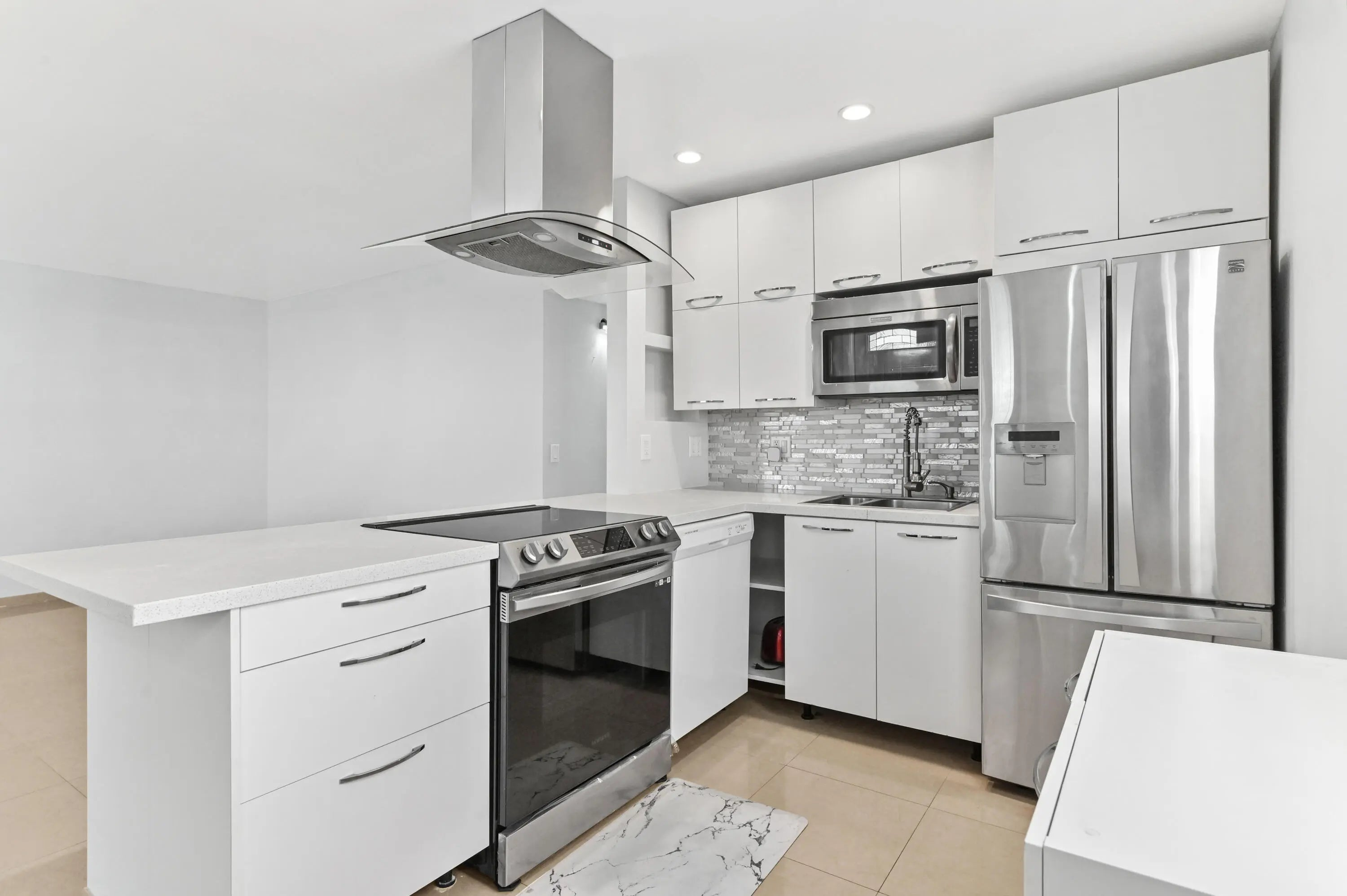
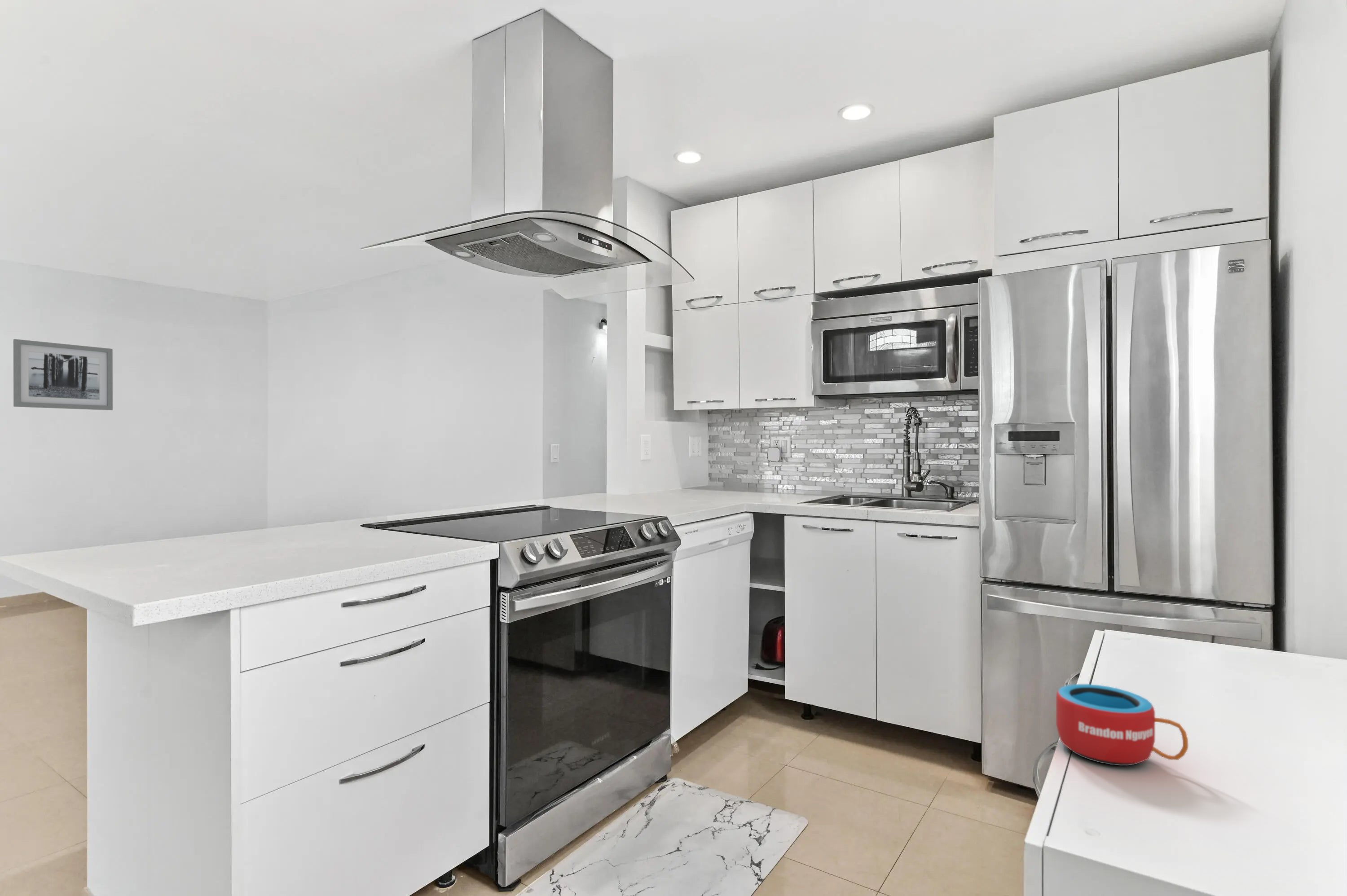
+ mug [1056,684,1189,766]
+ wall art [13,338,113,411]
